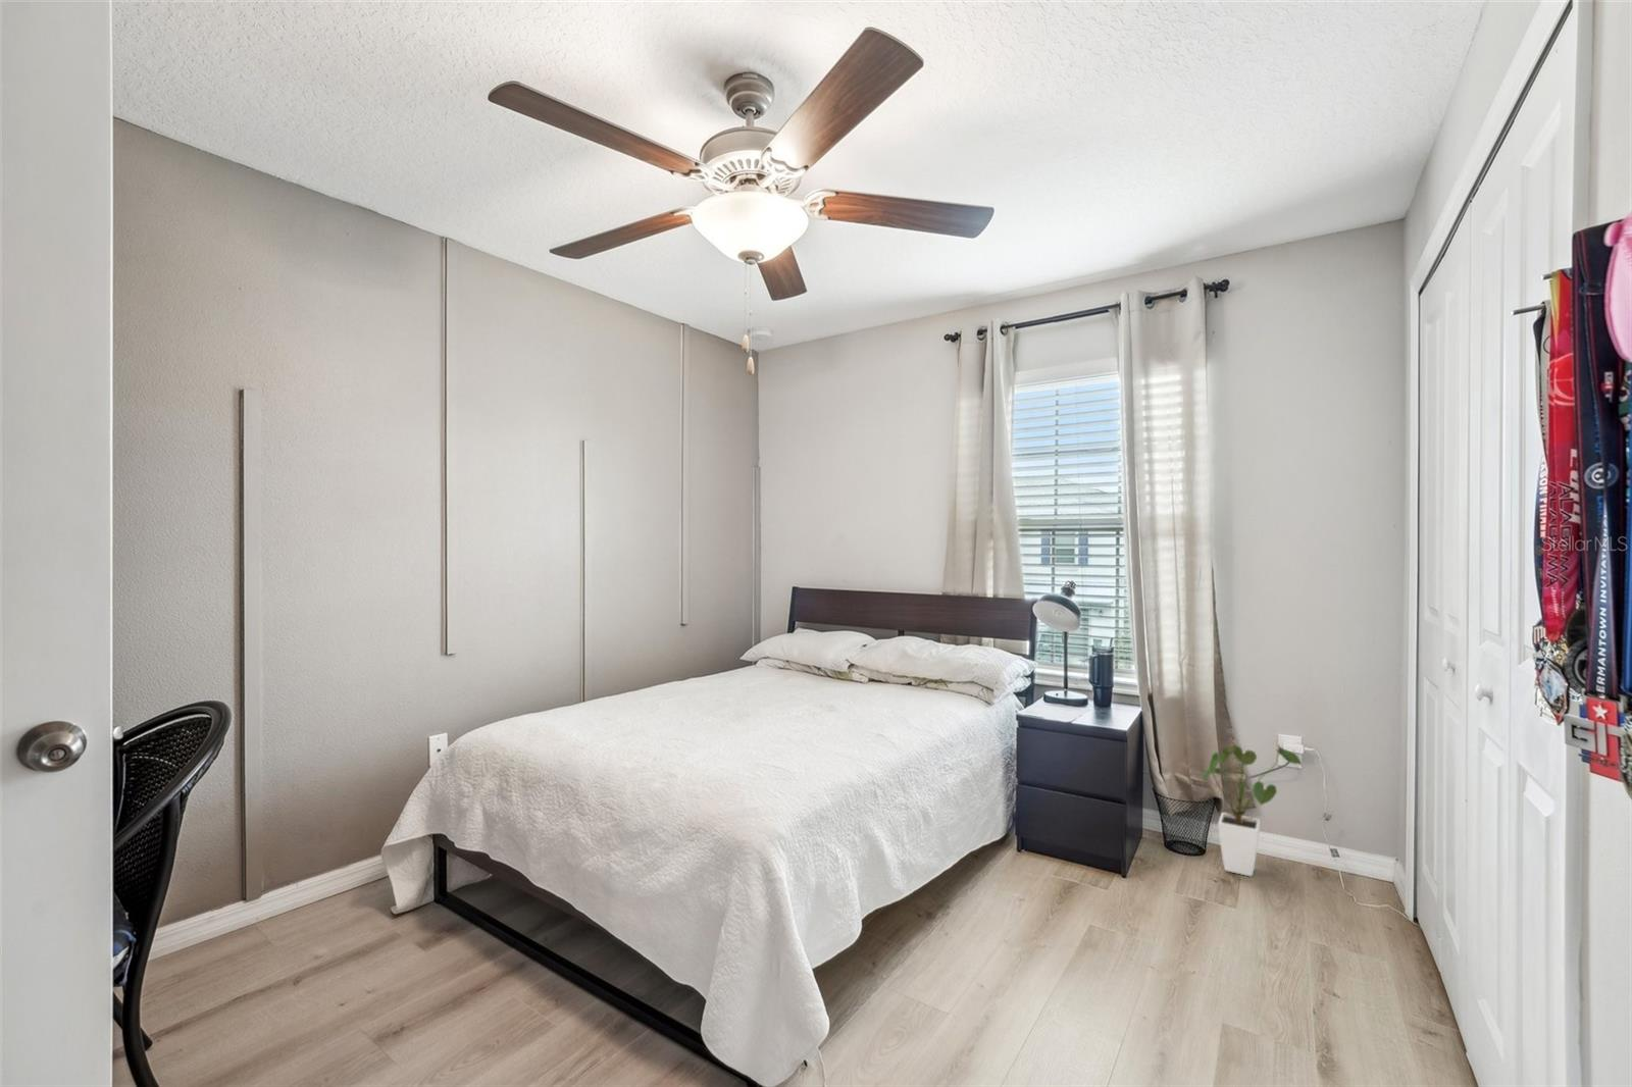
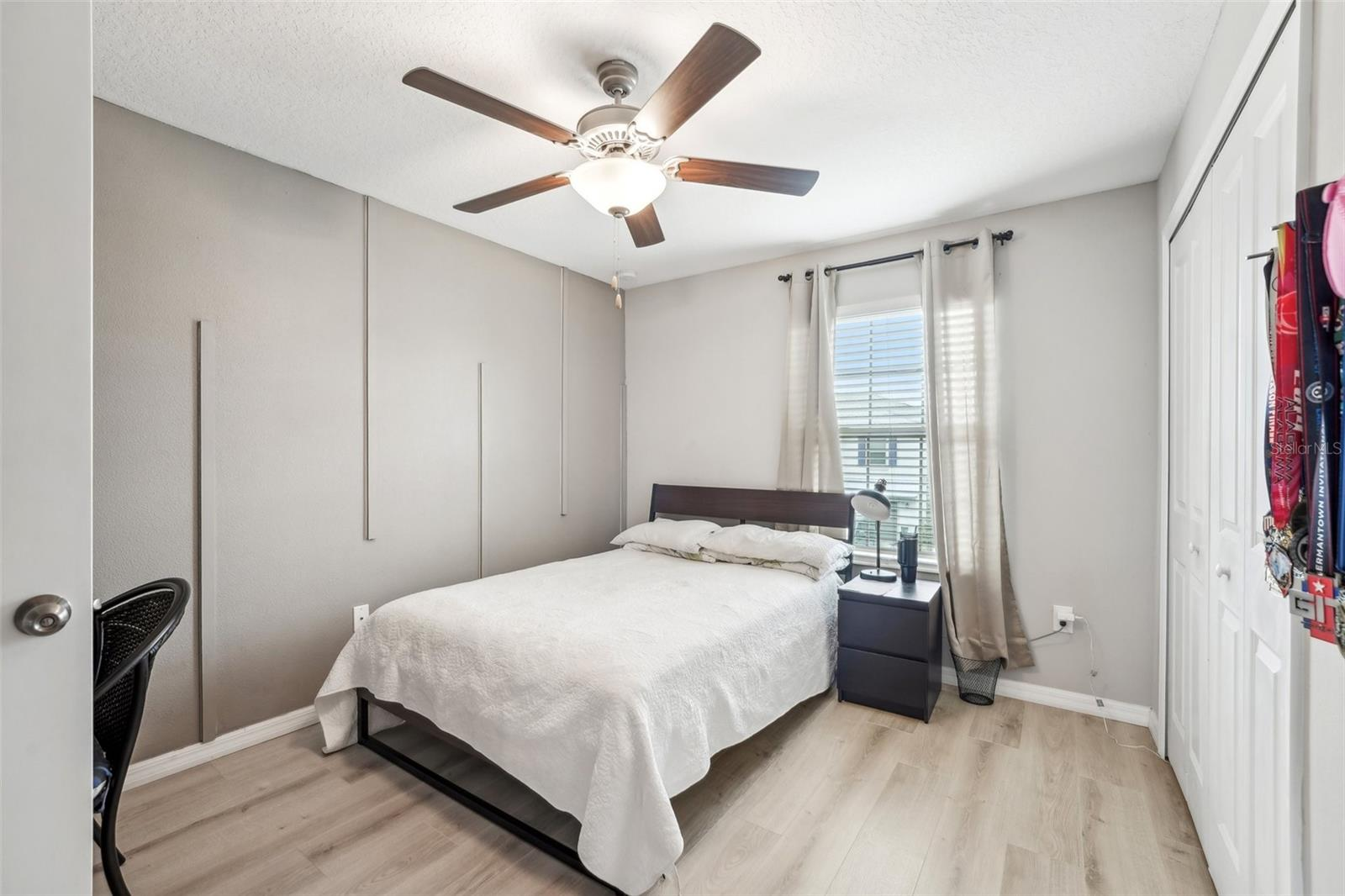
- house plant [1200,744,1303,877]
